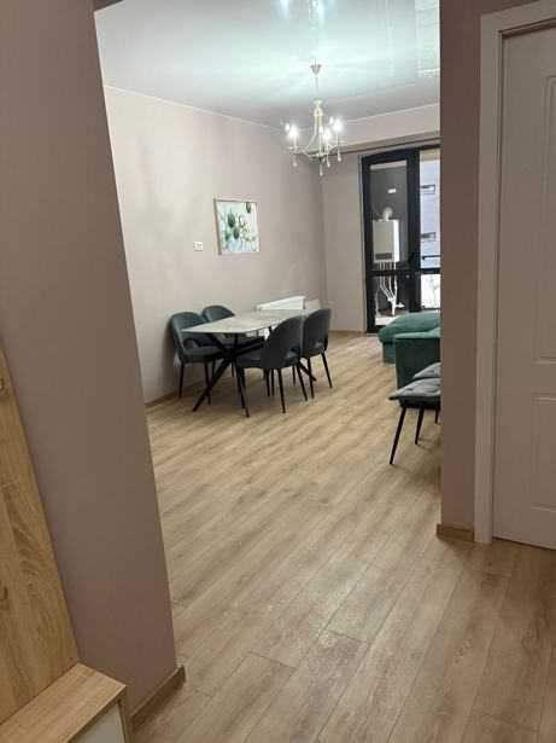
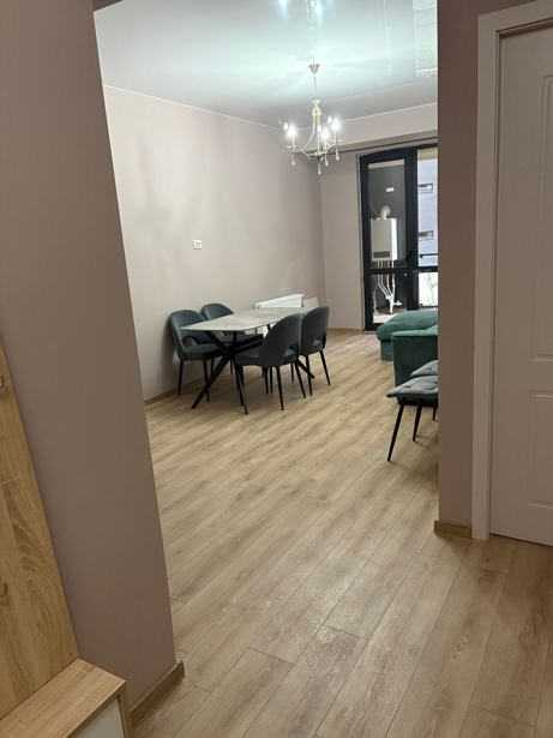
- wall art [212,197,263,257]
